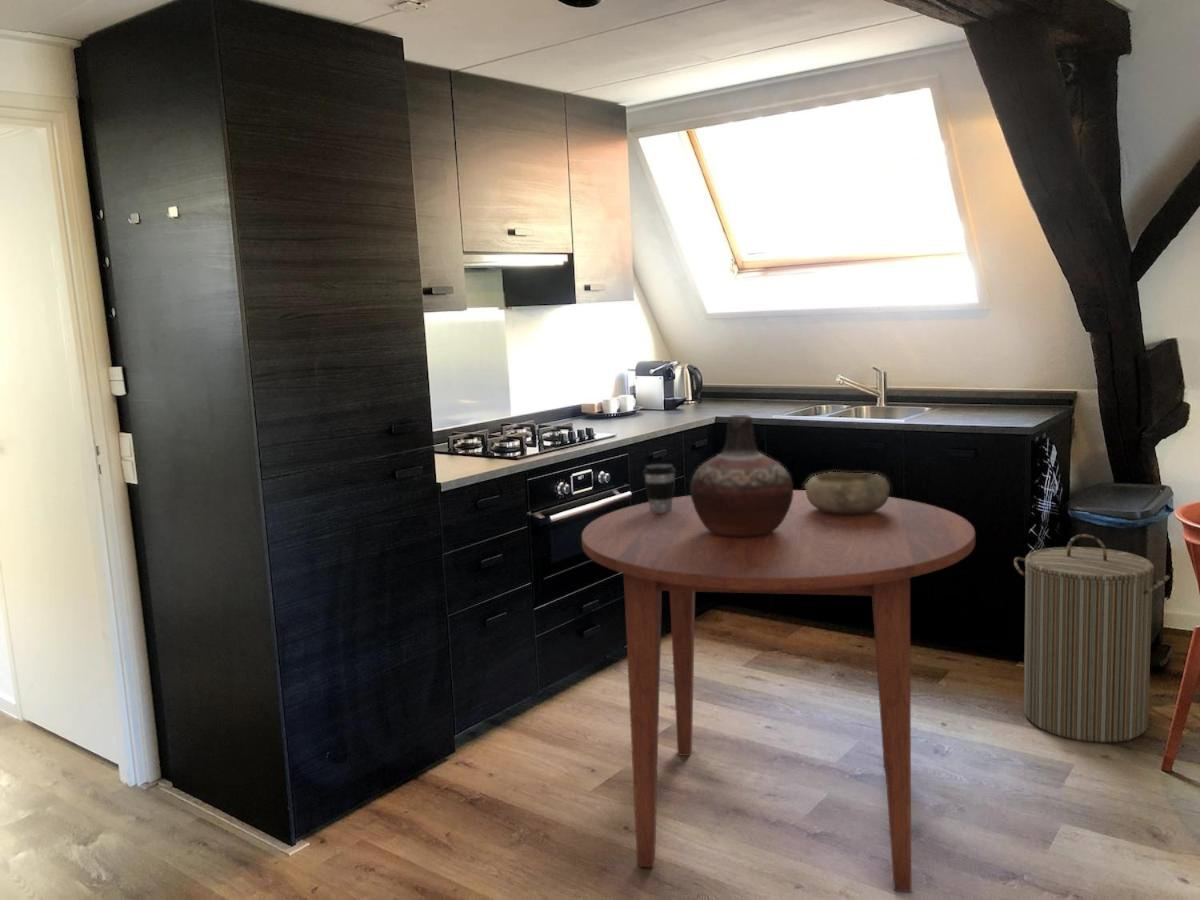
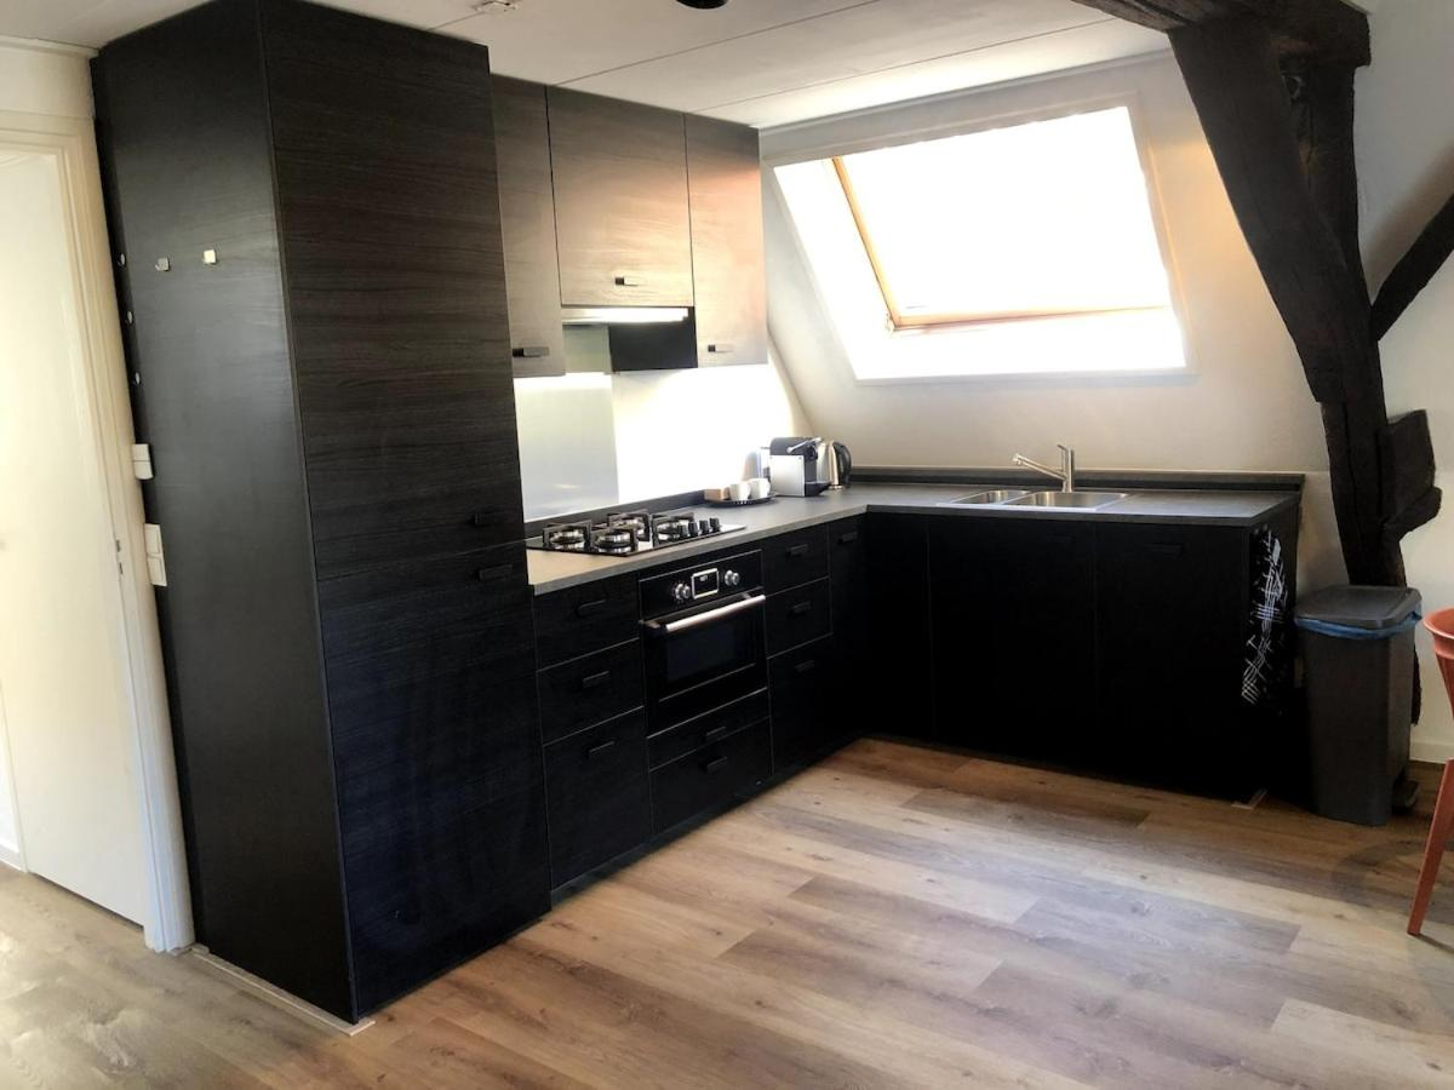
- coffee cup [642,463,677,512]
- bowl [803,471,891,514]
- dining table [581,489,976,893]
- laundry hamper [1013,533,1171,743]
- vase [689,414,794,537]
